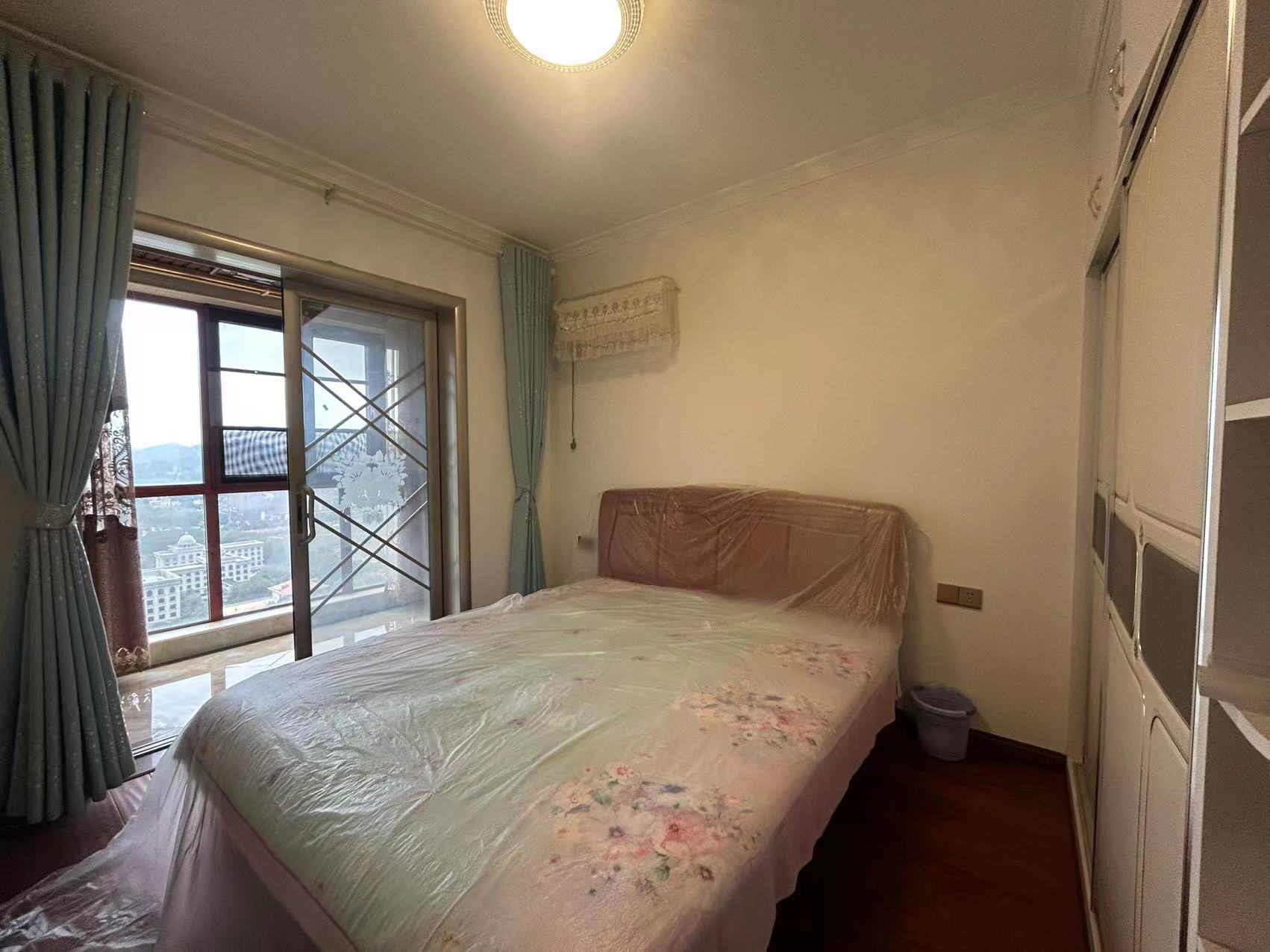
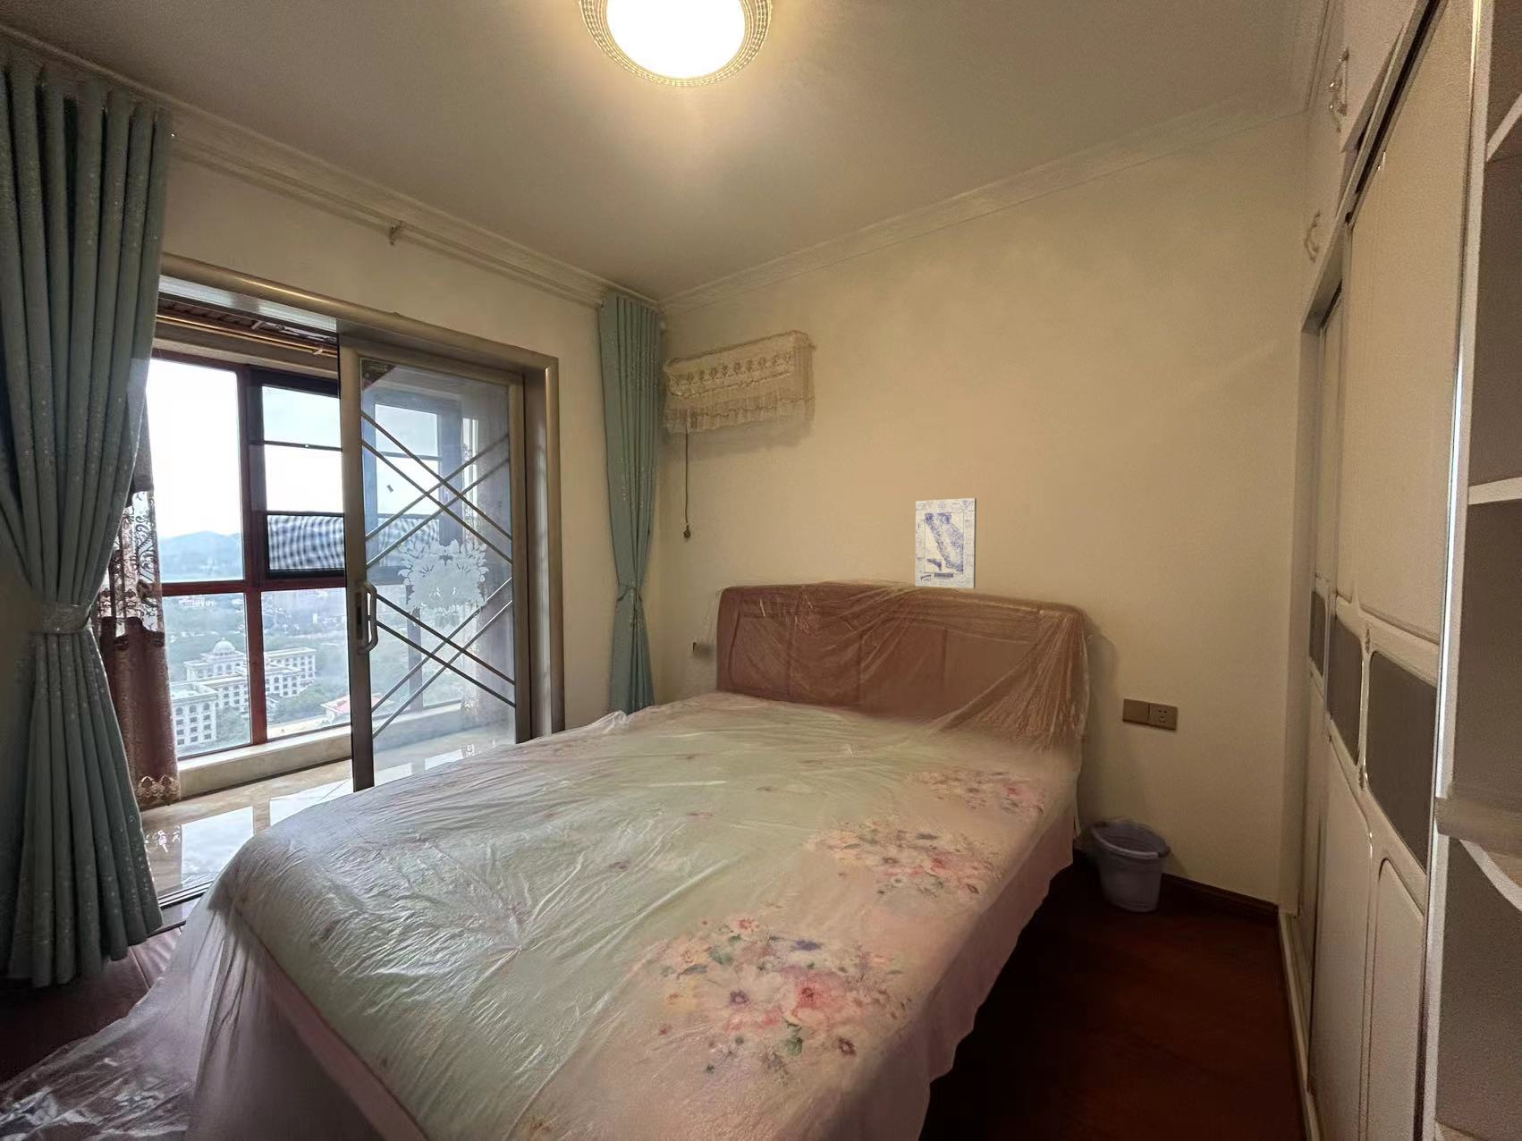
+ wall art [914,497,978,590]
